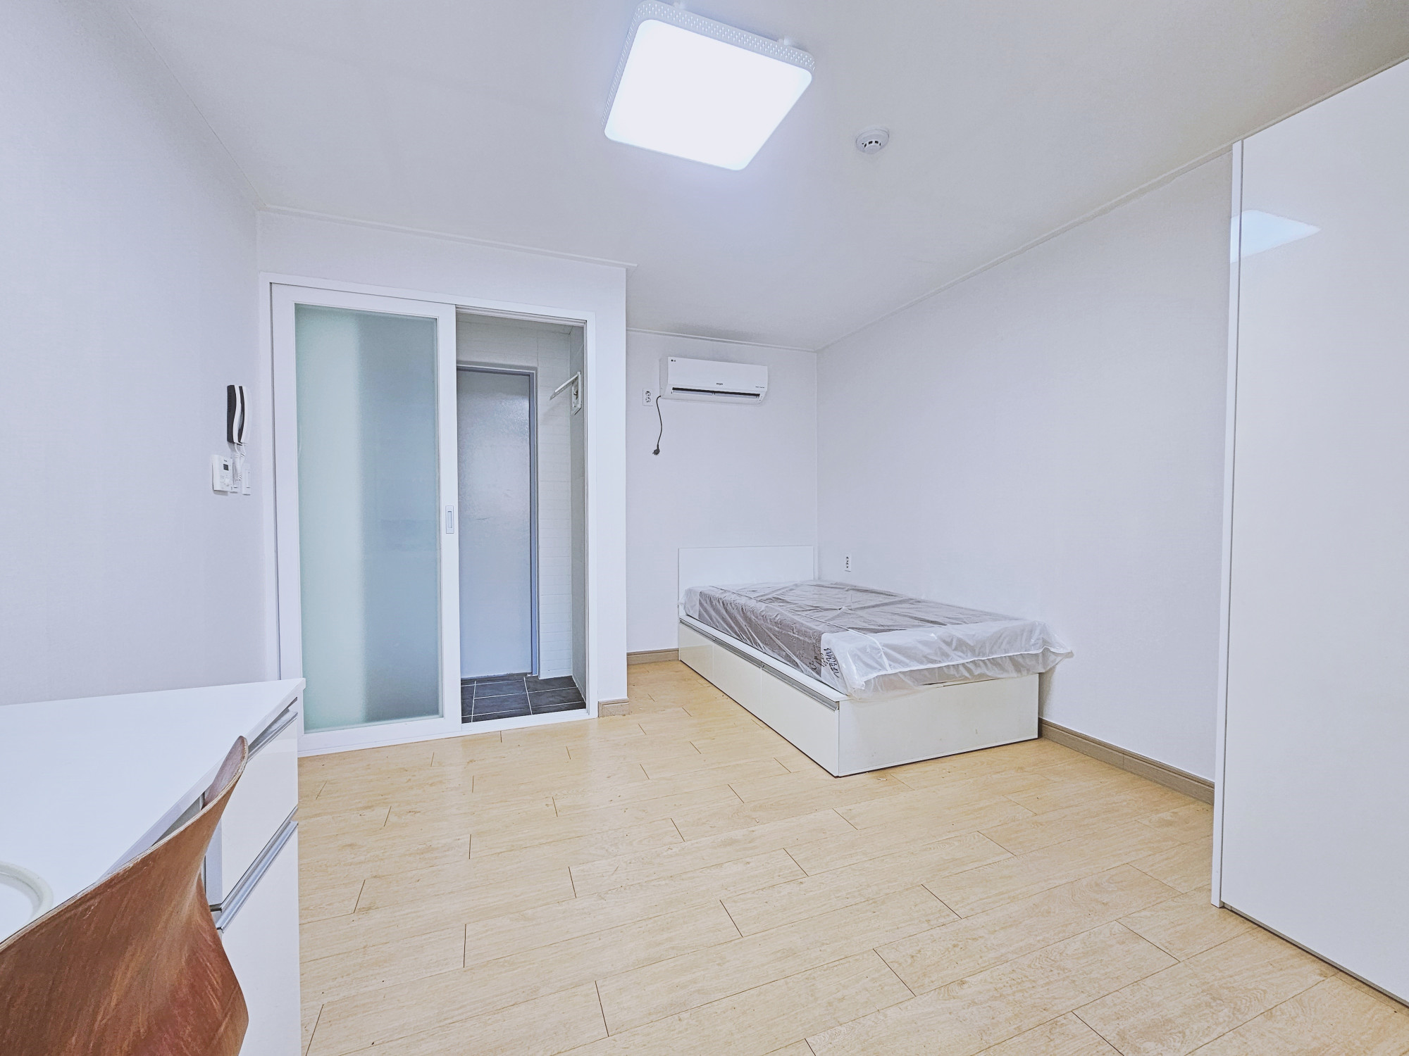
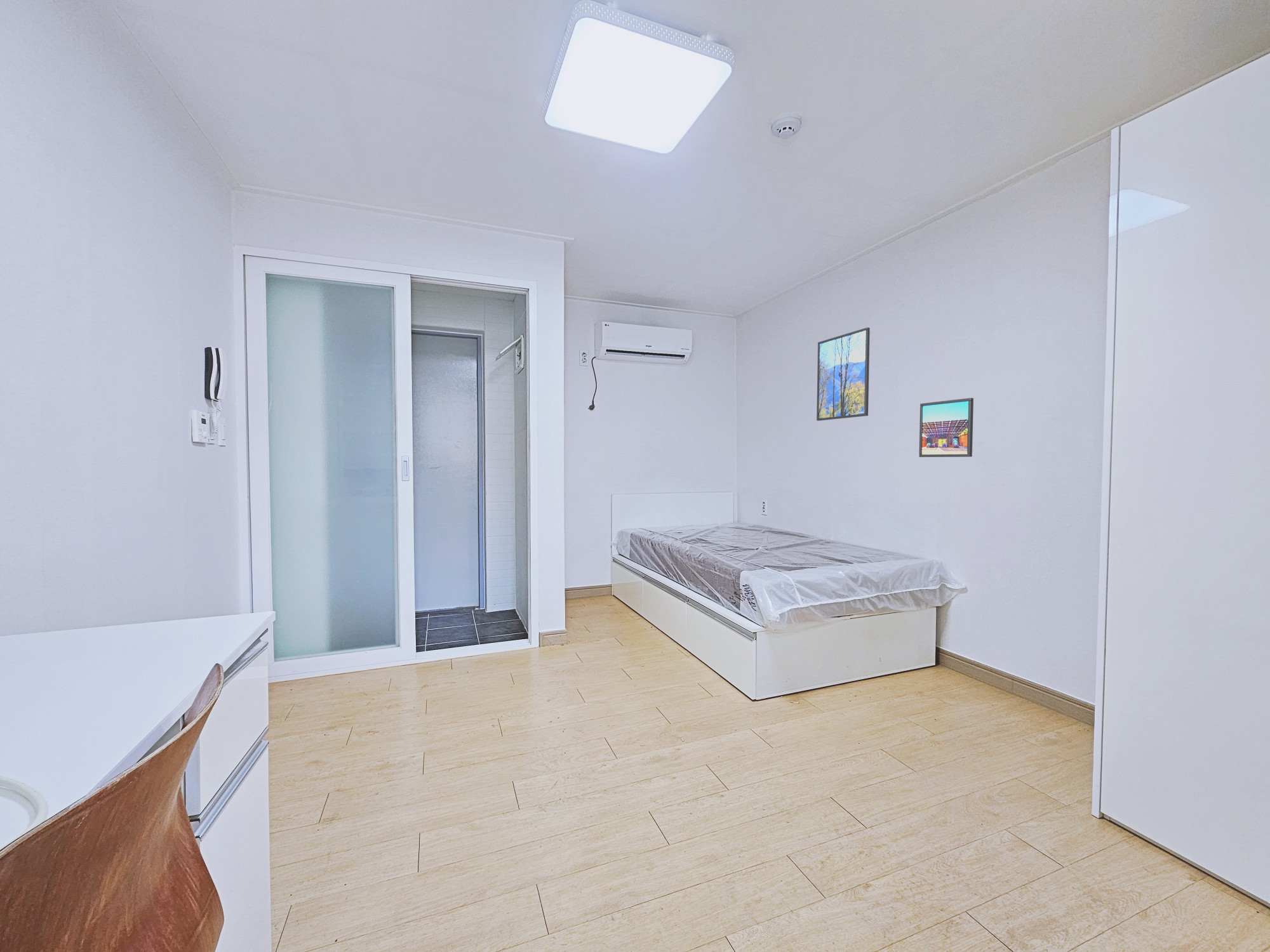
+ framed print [816,327,871,421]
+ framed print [918,397,974,458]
